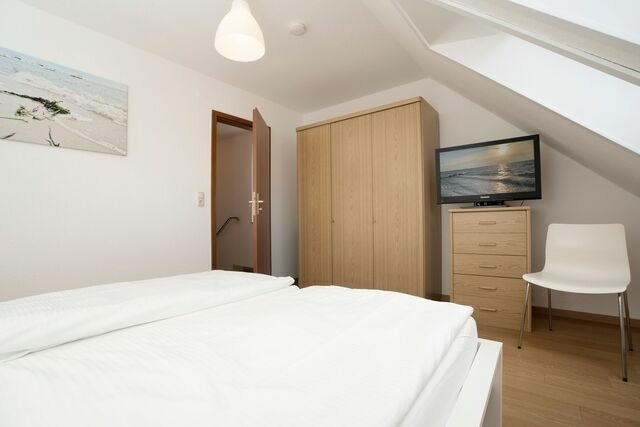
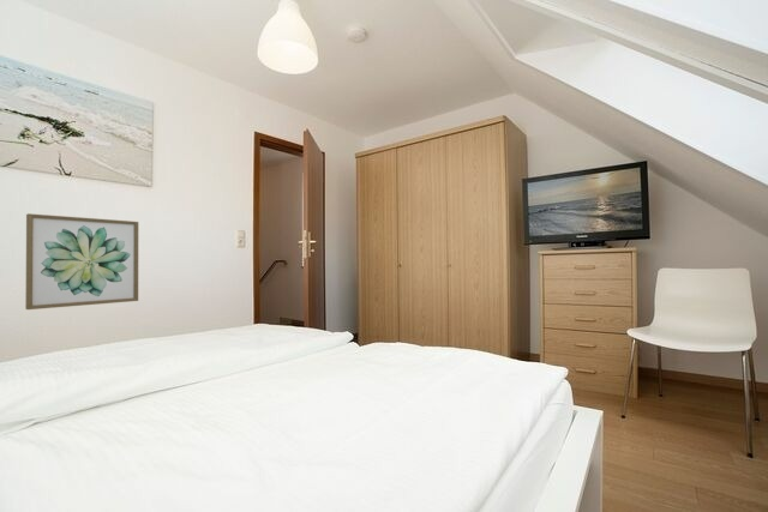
+ wall art [24,212,139,311]
